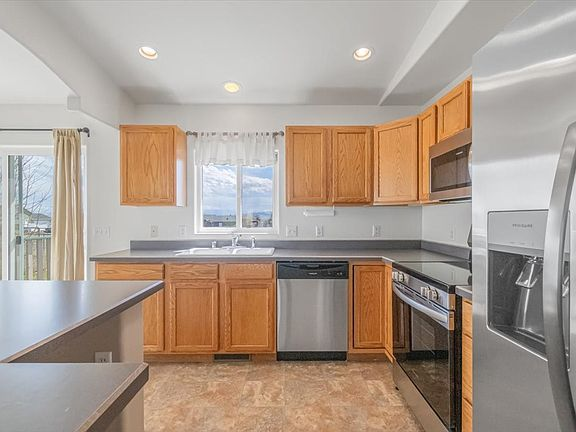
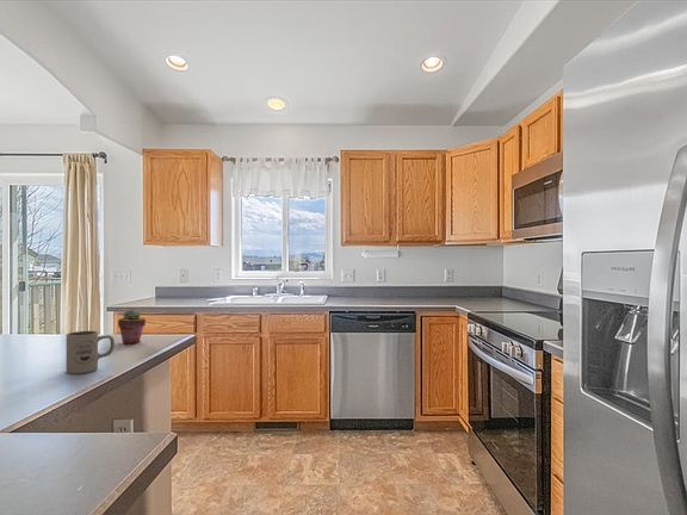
+ potted succulent [117,308,147,345]
+ mug [66,330,116,374]
